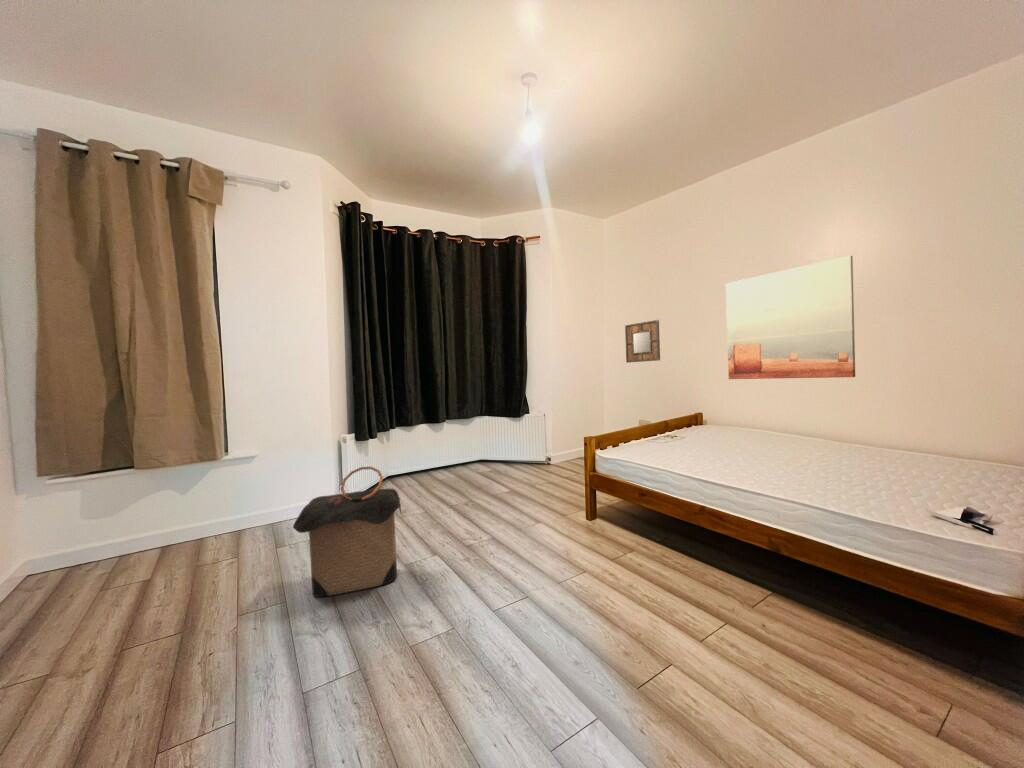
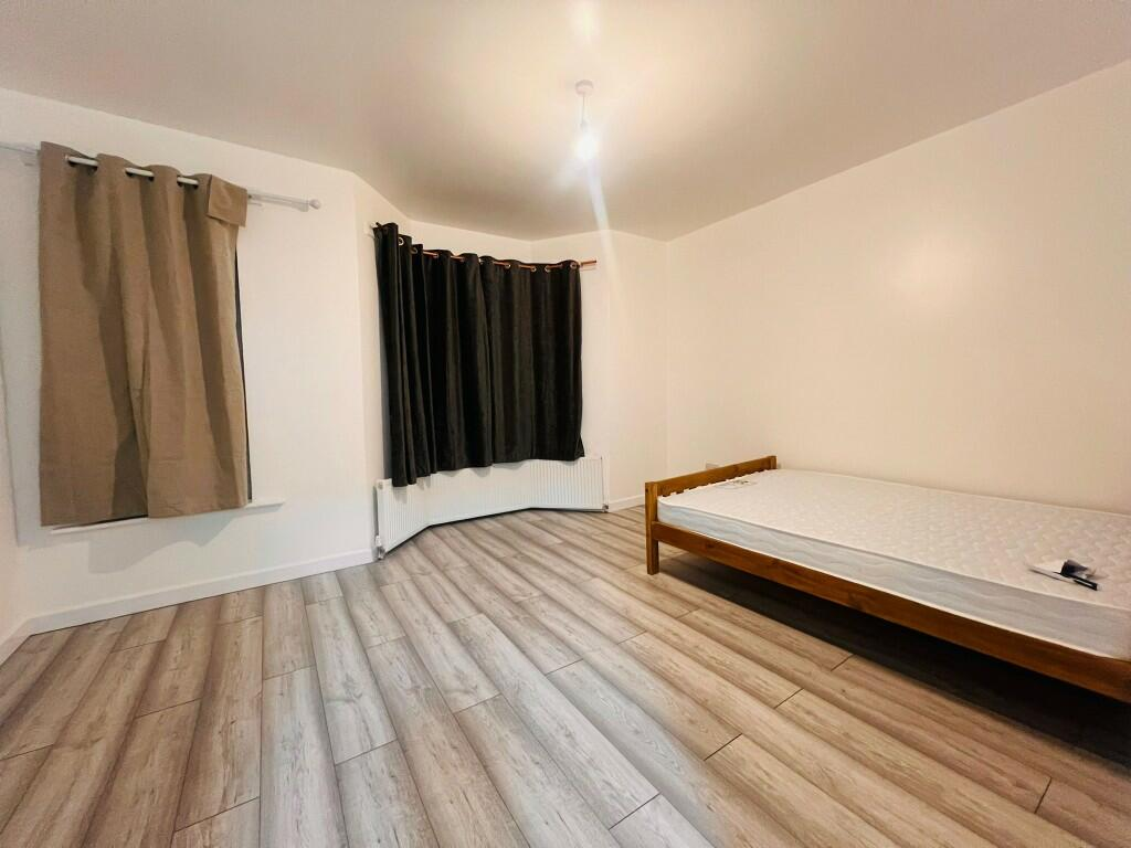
- laundry hamper [292,465,402,598]
- wall art [725,255,856,380]
- home mirror [624,319,661,364]
